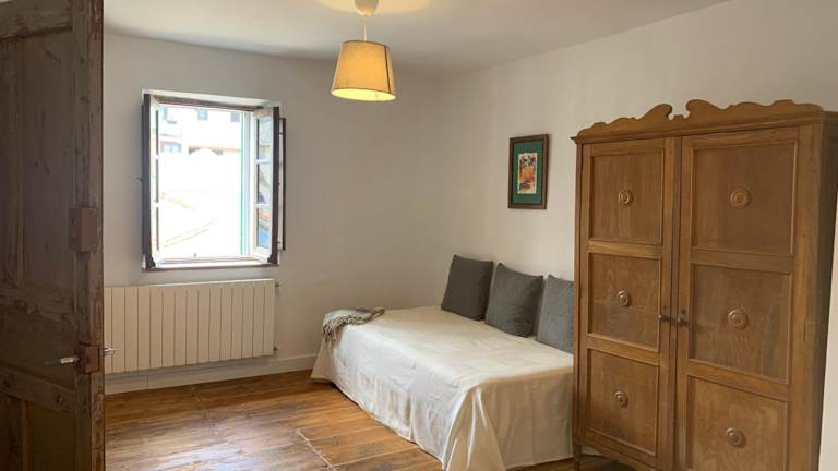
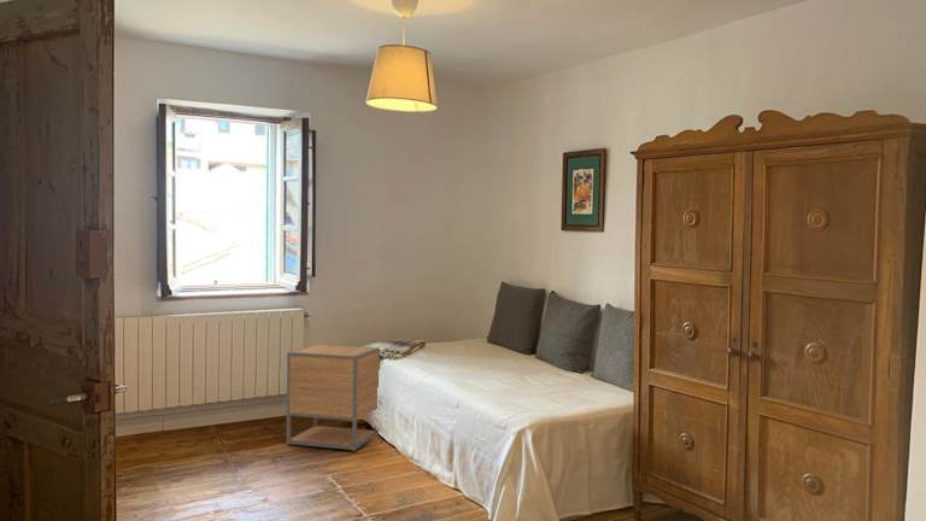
+ nightstand [286,343,381,452]
